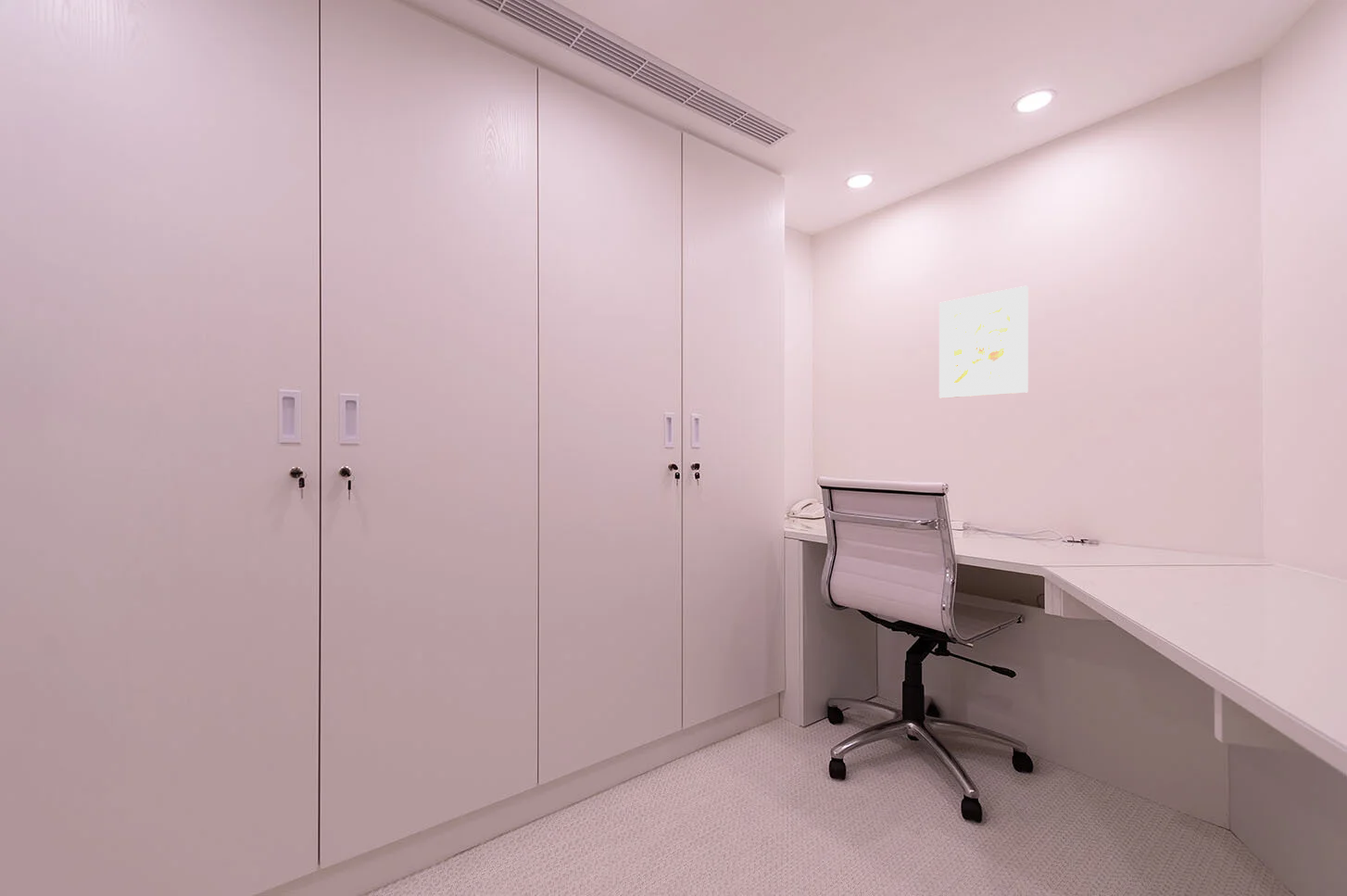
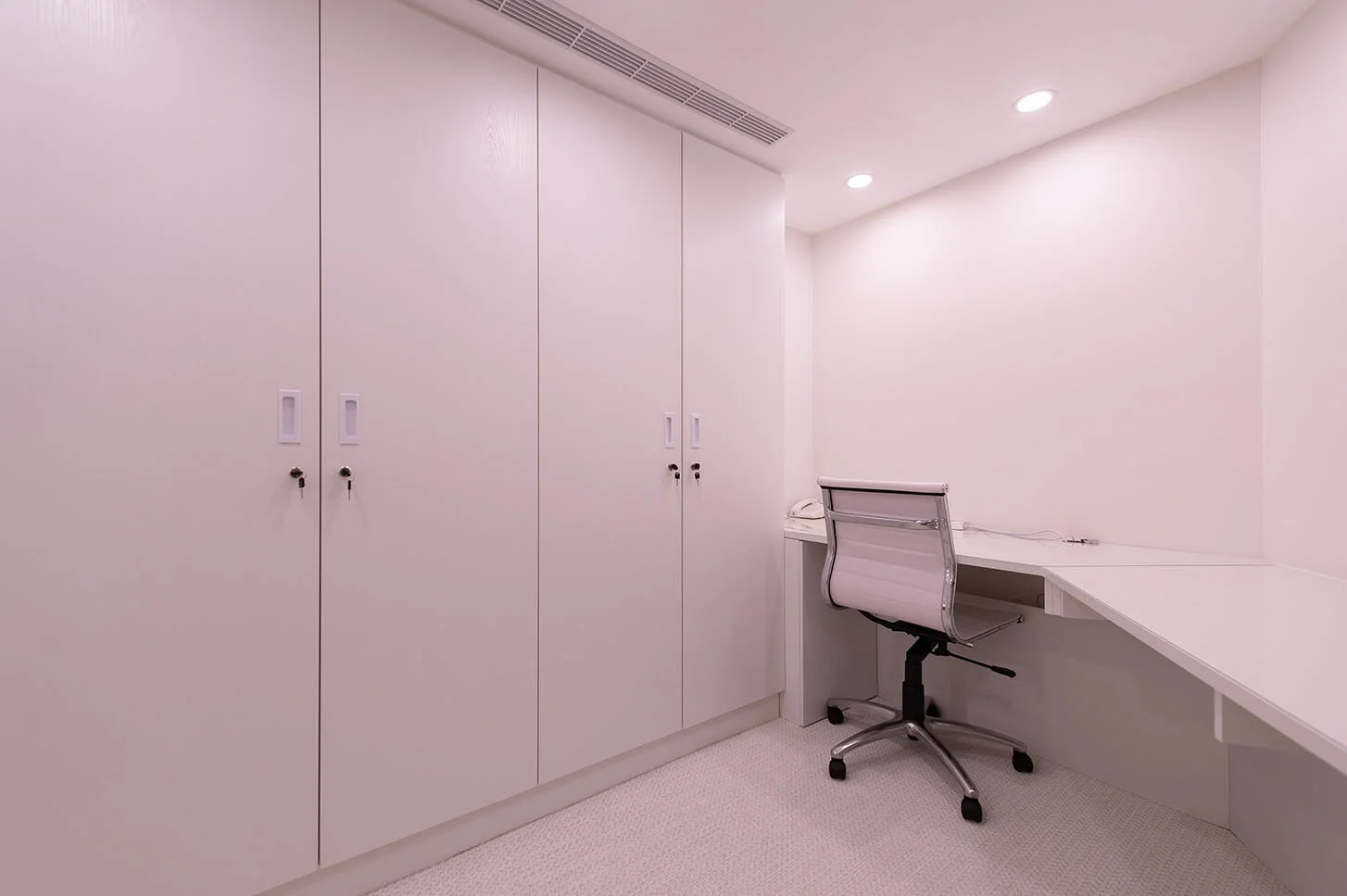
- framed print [938,285,1029,399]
